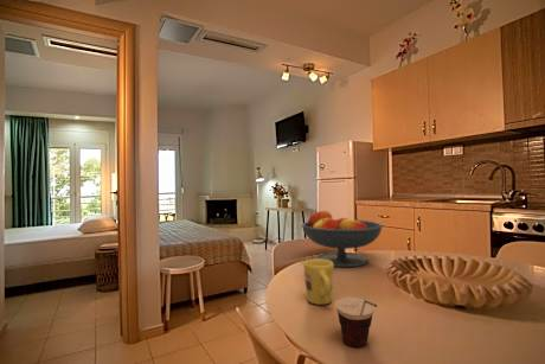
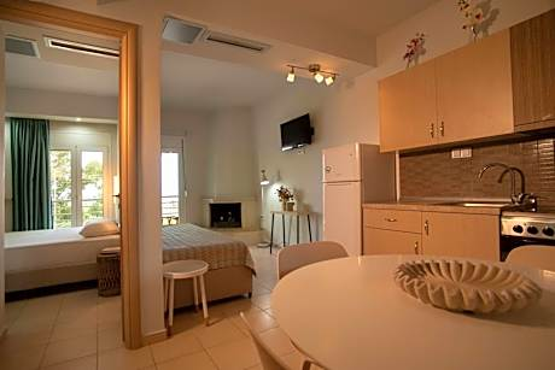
- cup [335,296,378,349]
- mug [303,257,335,306]
- fruit bowl [301,210,384,268]
